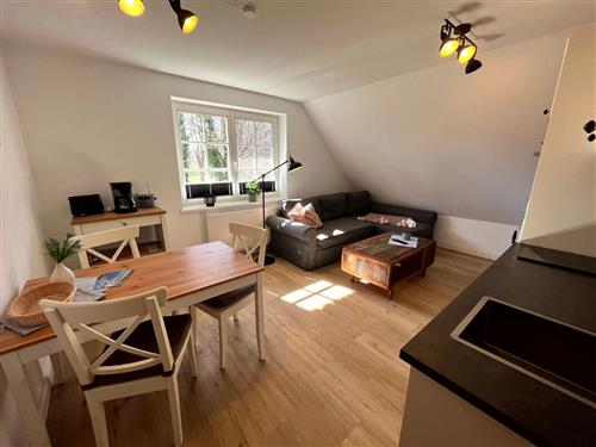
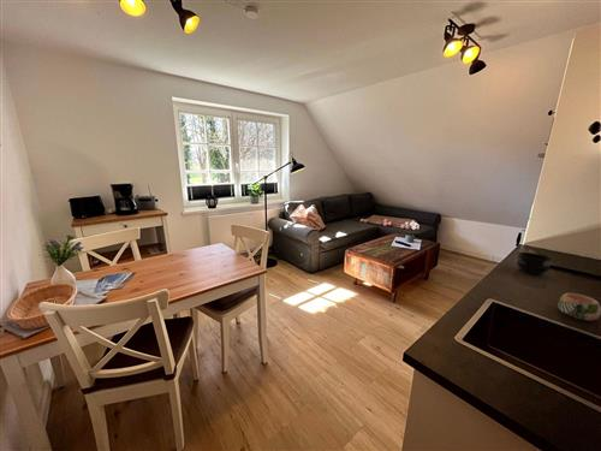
+ mug [516,251,553,275]
+ mug [557,292,601,321]
